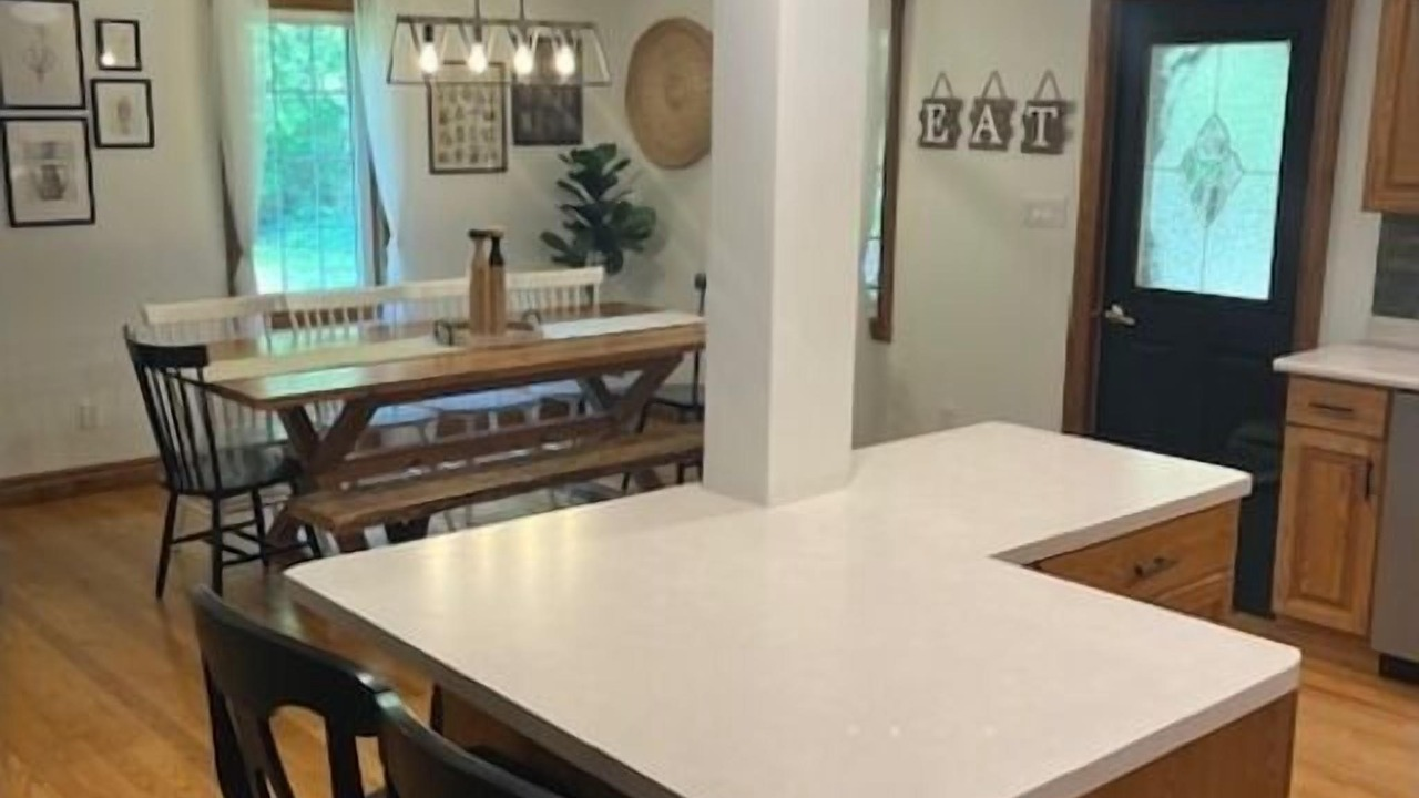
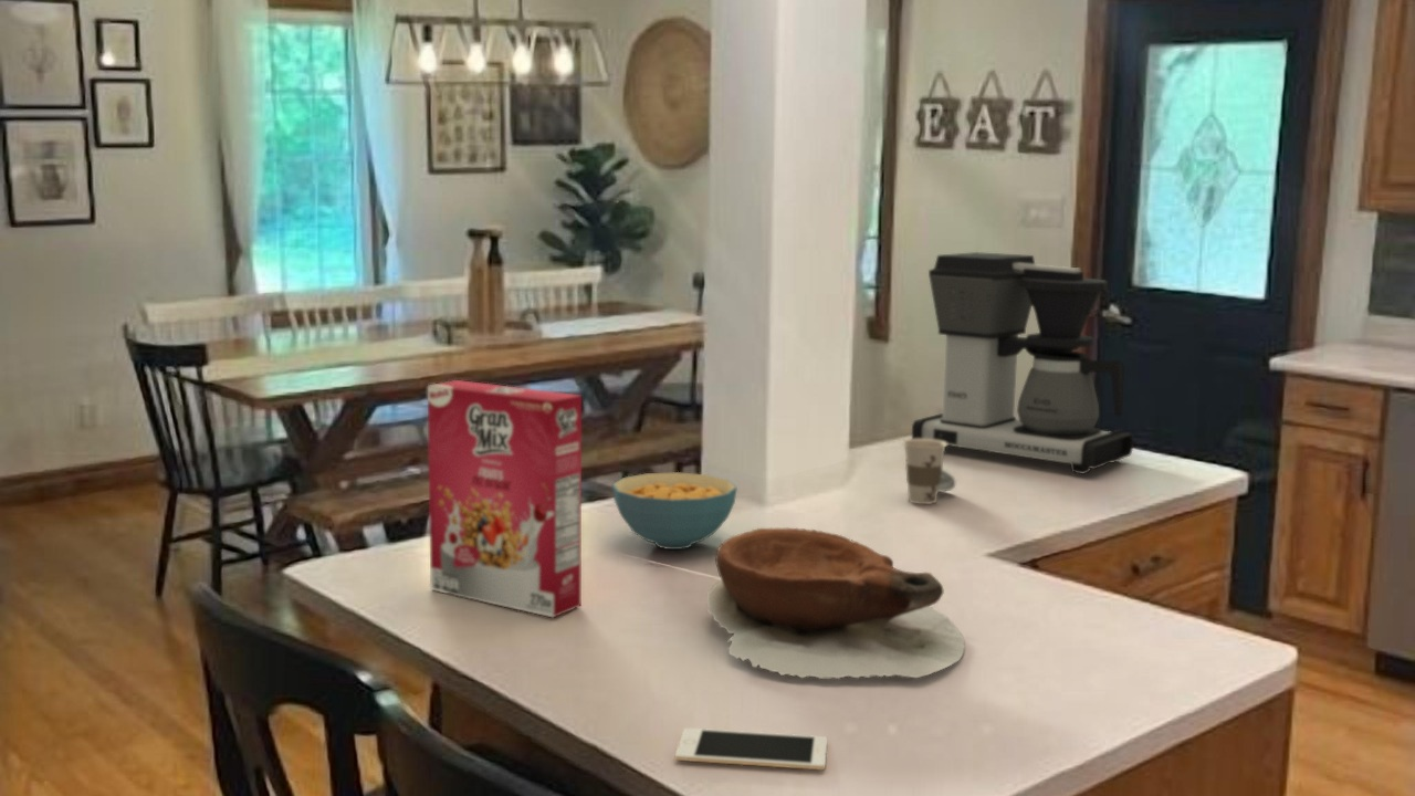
+ cereal box [427,379,583,619]
+ coffee maker [911,251,1134,475]
+ cell phone [674,727,828,772]
+ cup [901,438,956,505]
+ cereal bowl [611,471,738,551]
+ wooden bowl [706,526,965,680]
